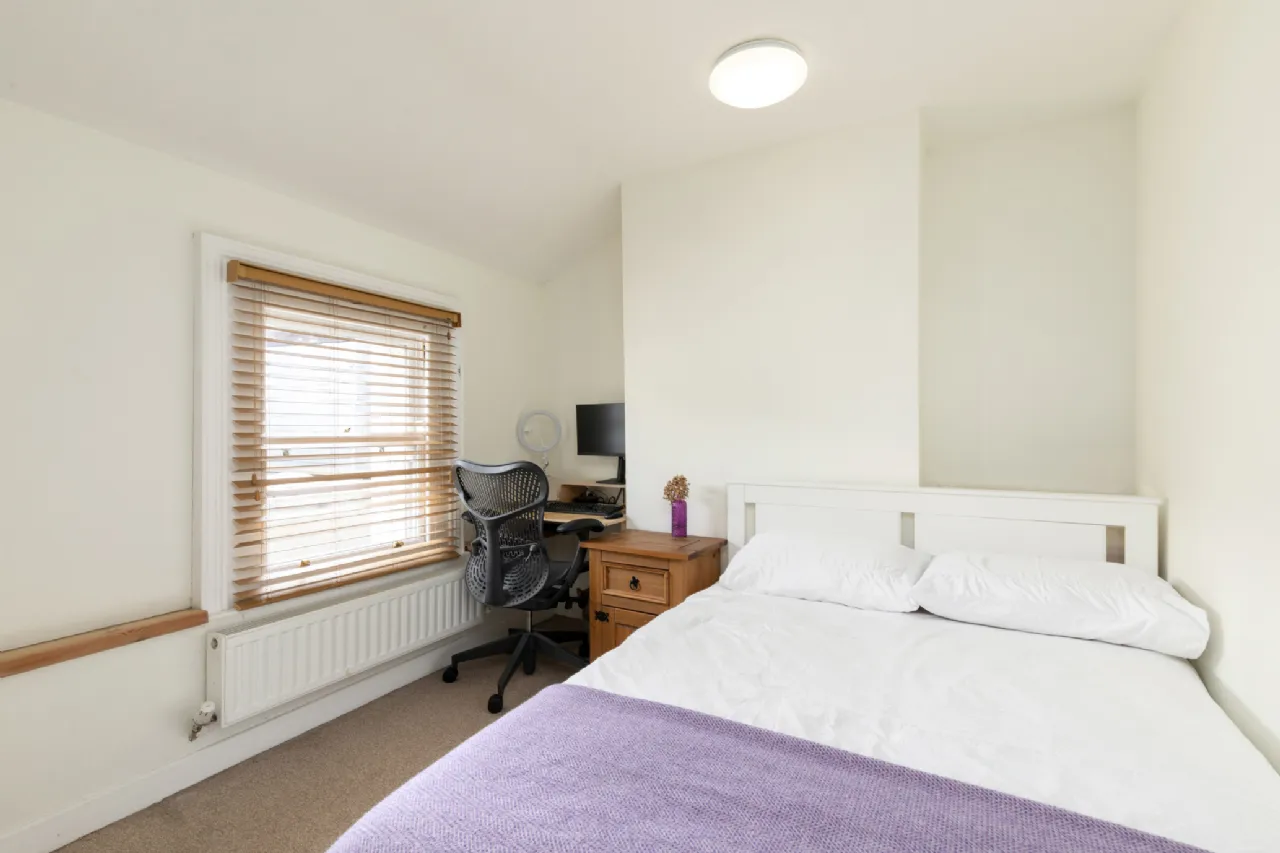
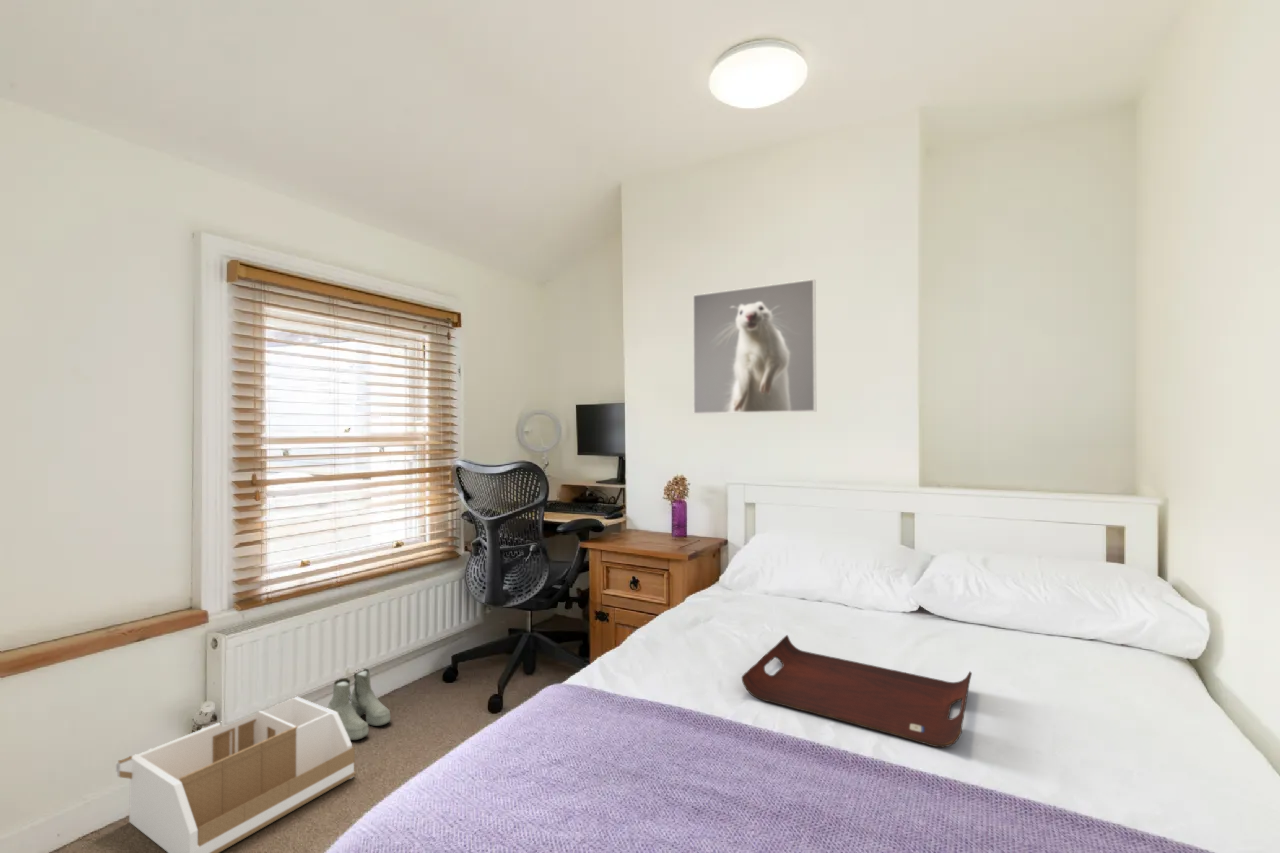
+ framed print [692,278,817,415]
+ serving tray [741,634,973,748]
+ storage bin [115,696,356,853]
+ boots [327,668,392,741]
